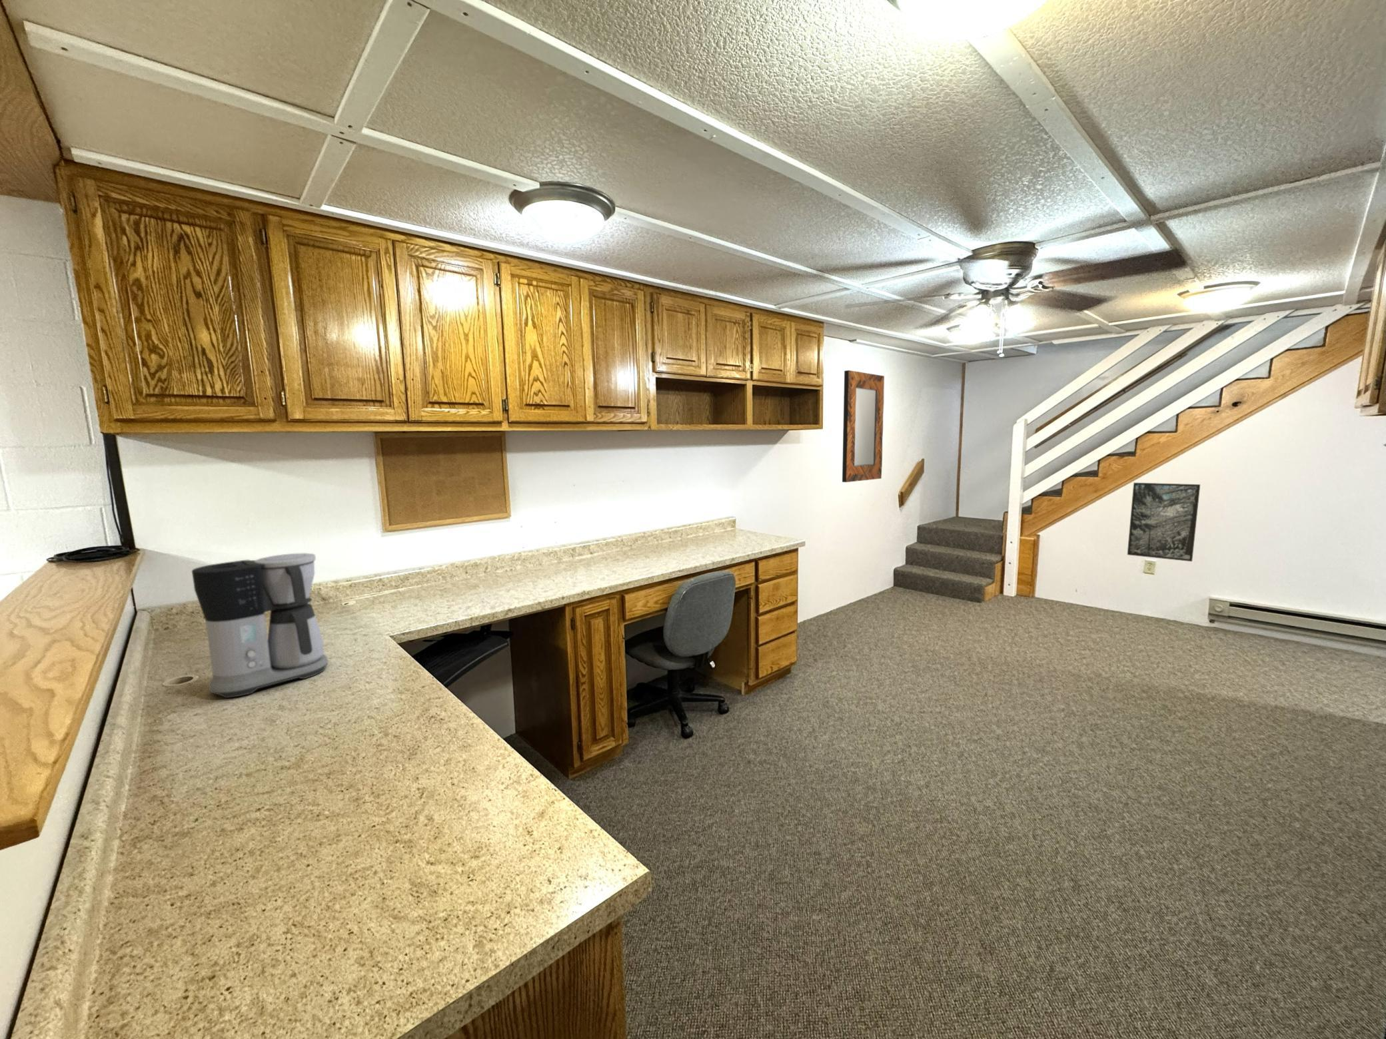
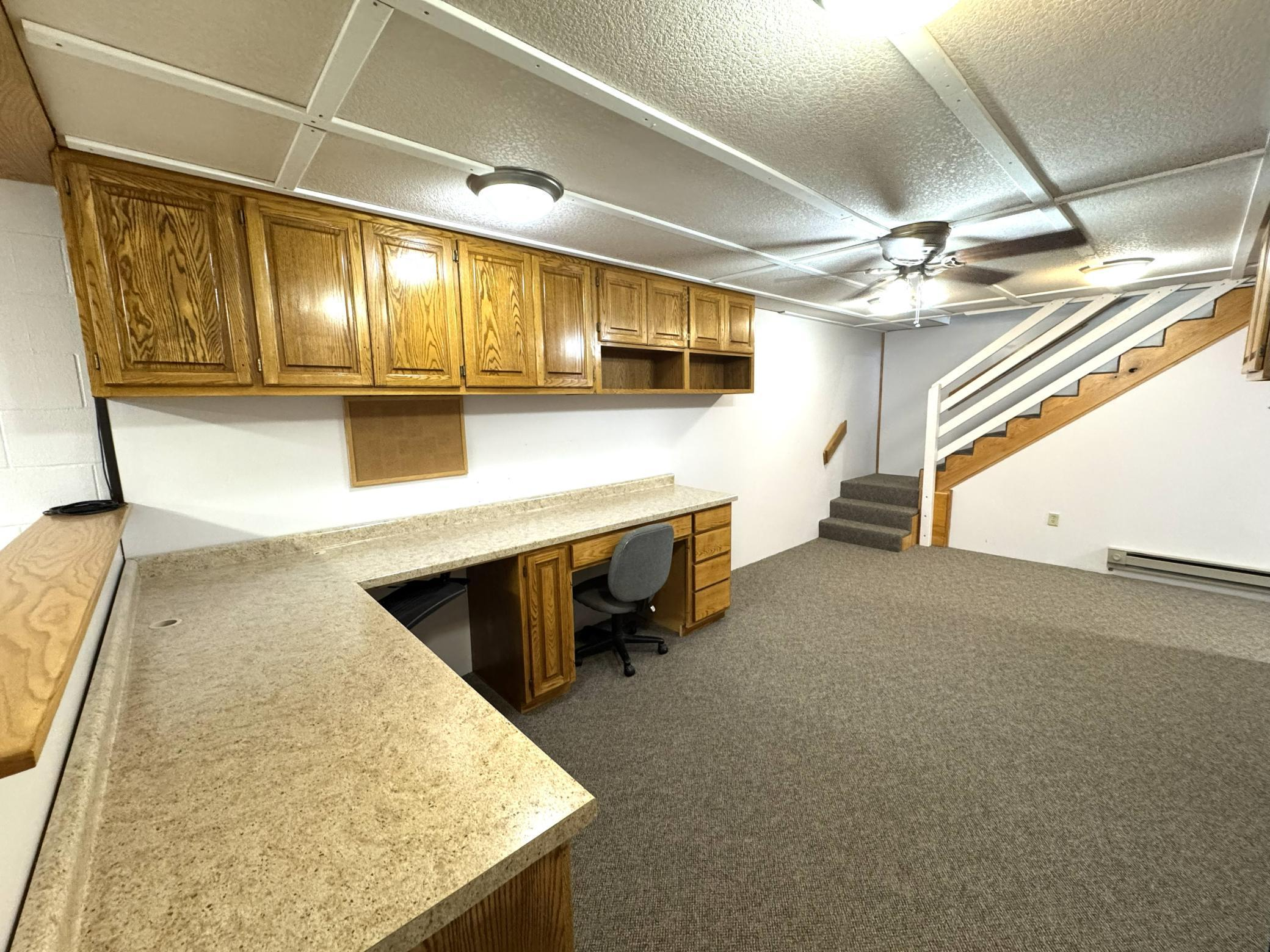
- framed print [1126,482,1200,562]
- home mirror [841,370,885,482]
- coffee maker [191,553,328,698]
